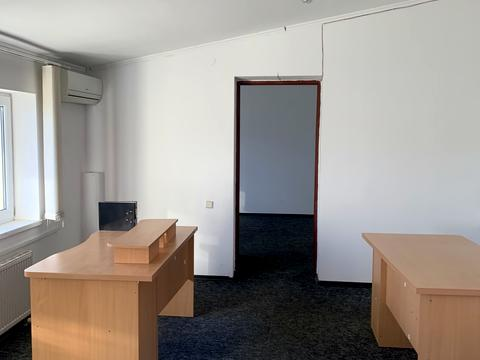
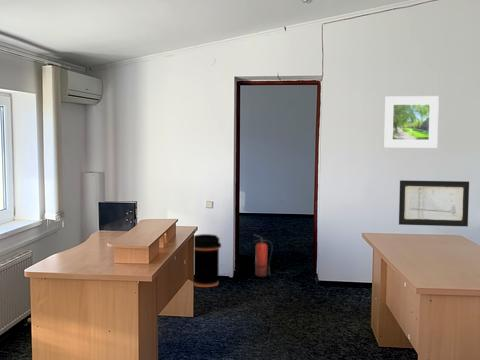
+ fire extinguisher [253,234,274,278]
+ wall art [398,179,470,227]
+ trash can [193,233,222,288]
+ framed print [383,95,440,149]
